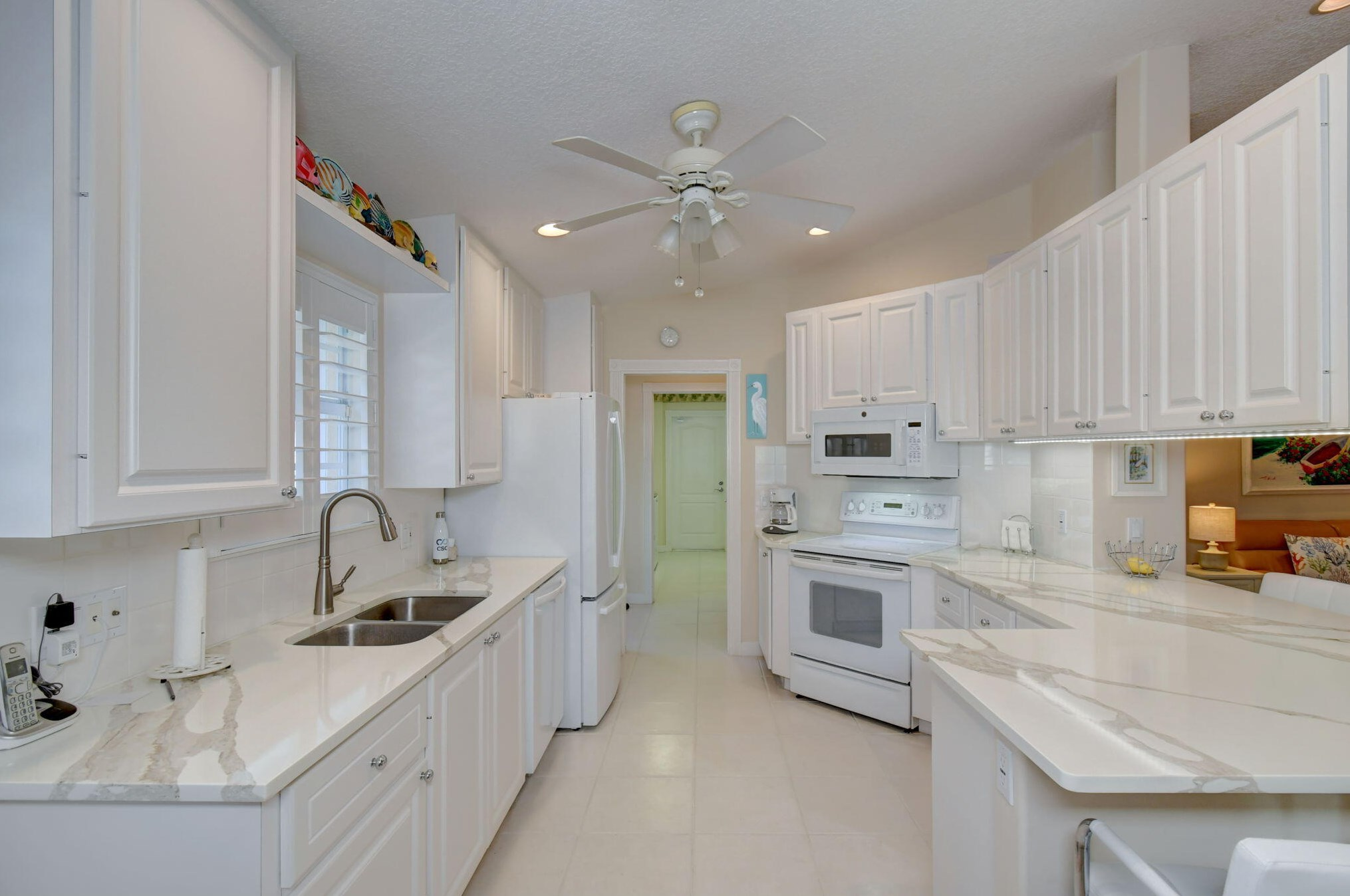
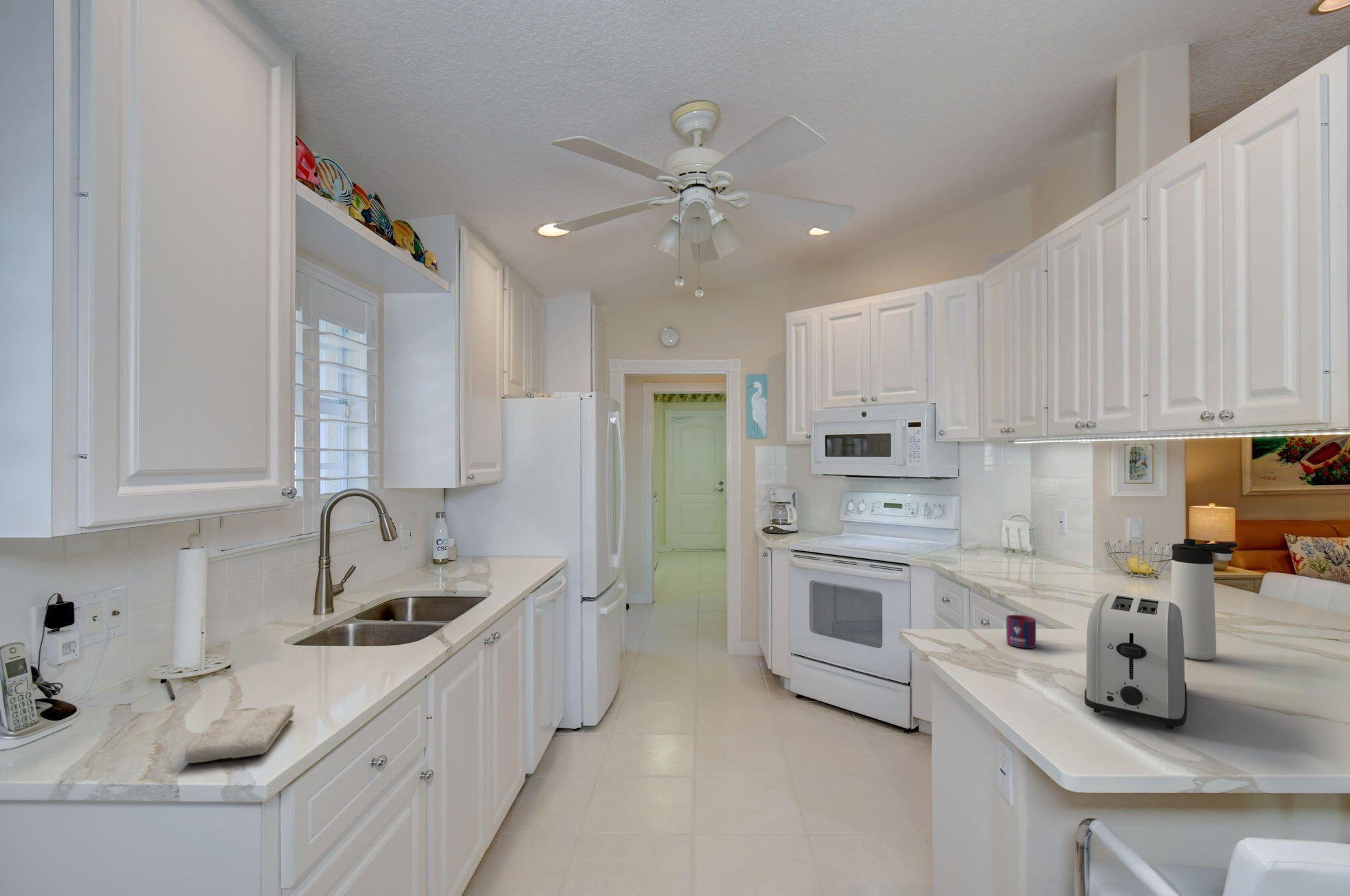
+ mug [1006,614,1037,649]
+ toaster [1084,593,1188,730]
+ washcloth [184,703,295,764]
+ thermos bottle [1170,538,1238,661]
